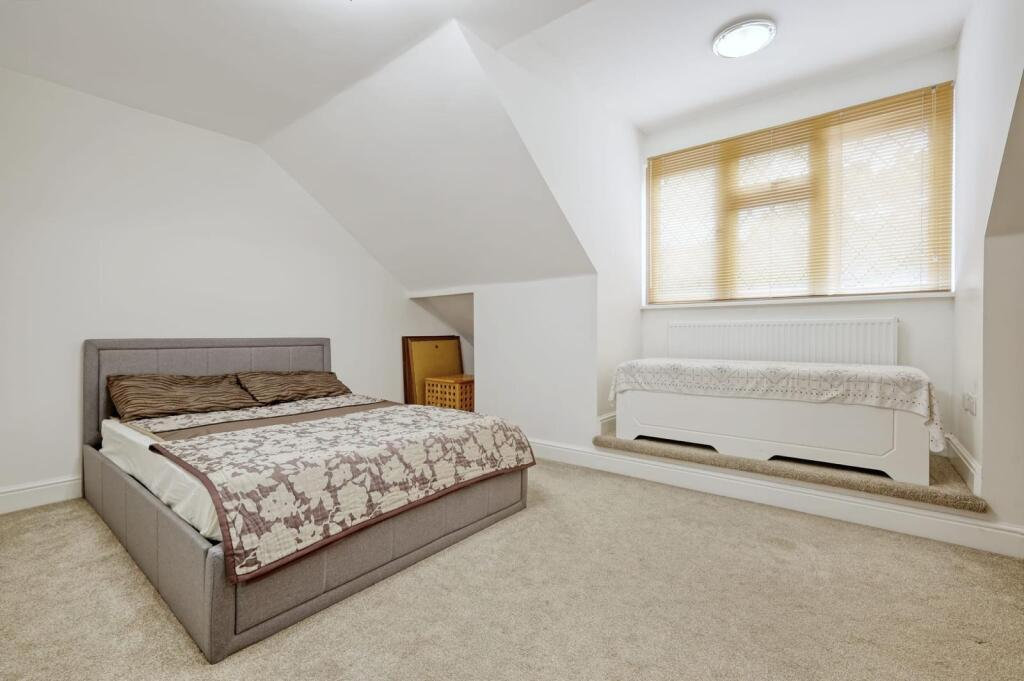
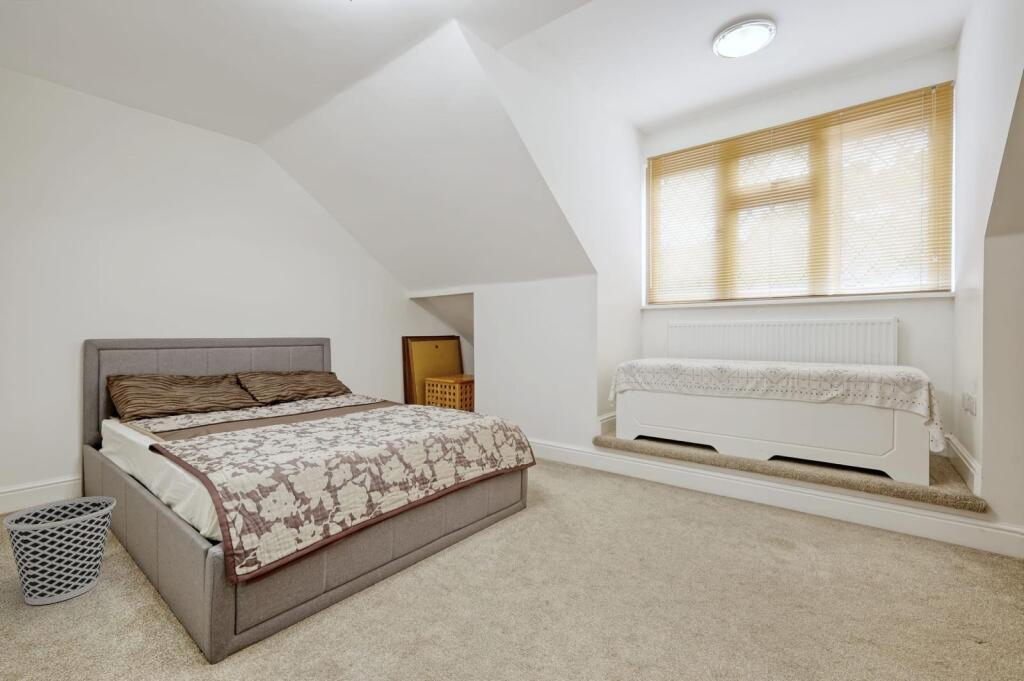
+ wastebasket [2,495,117,606]
